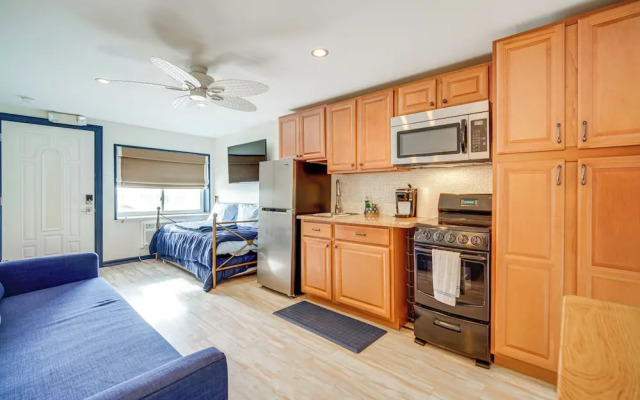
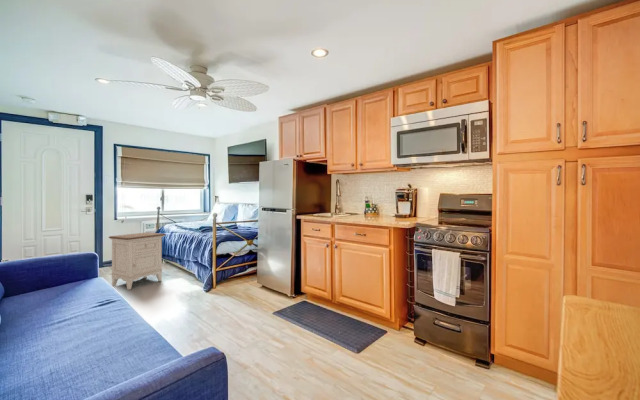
+ nightstand [108,231,167,291]
